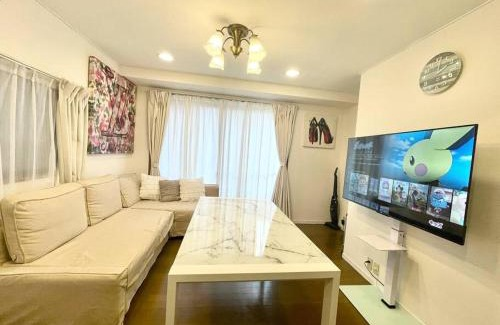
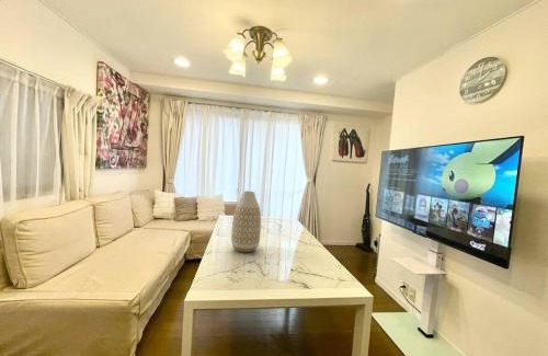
+ vase [230,191,262,253]
